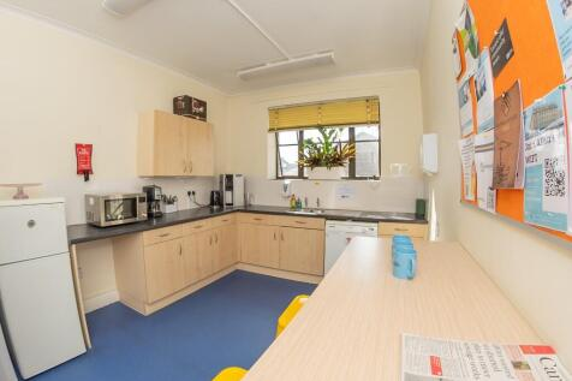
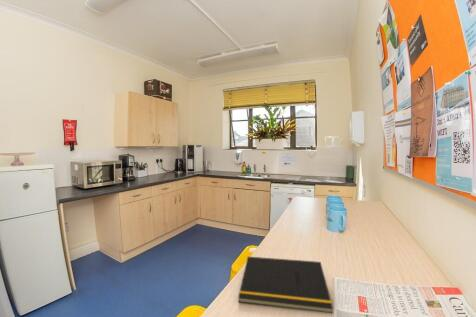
+ notepad [237,256,334,314]
